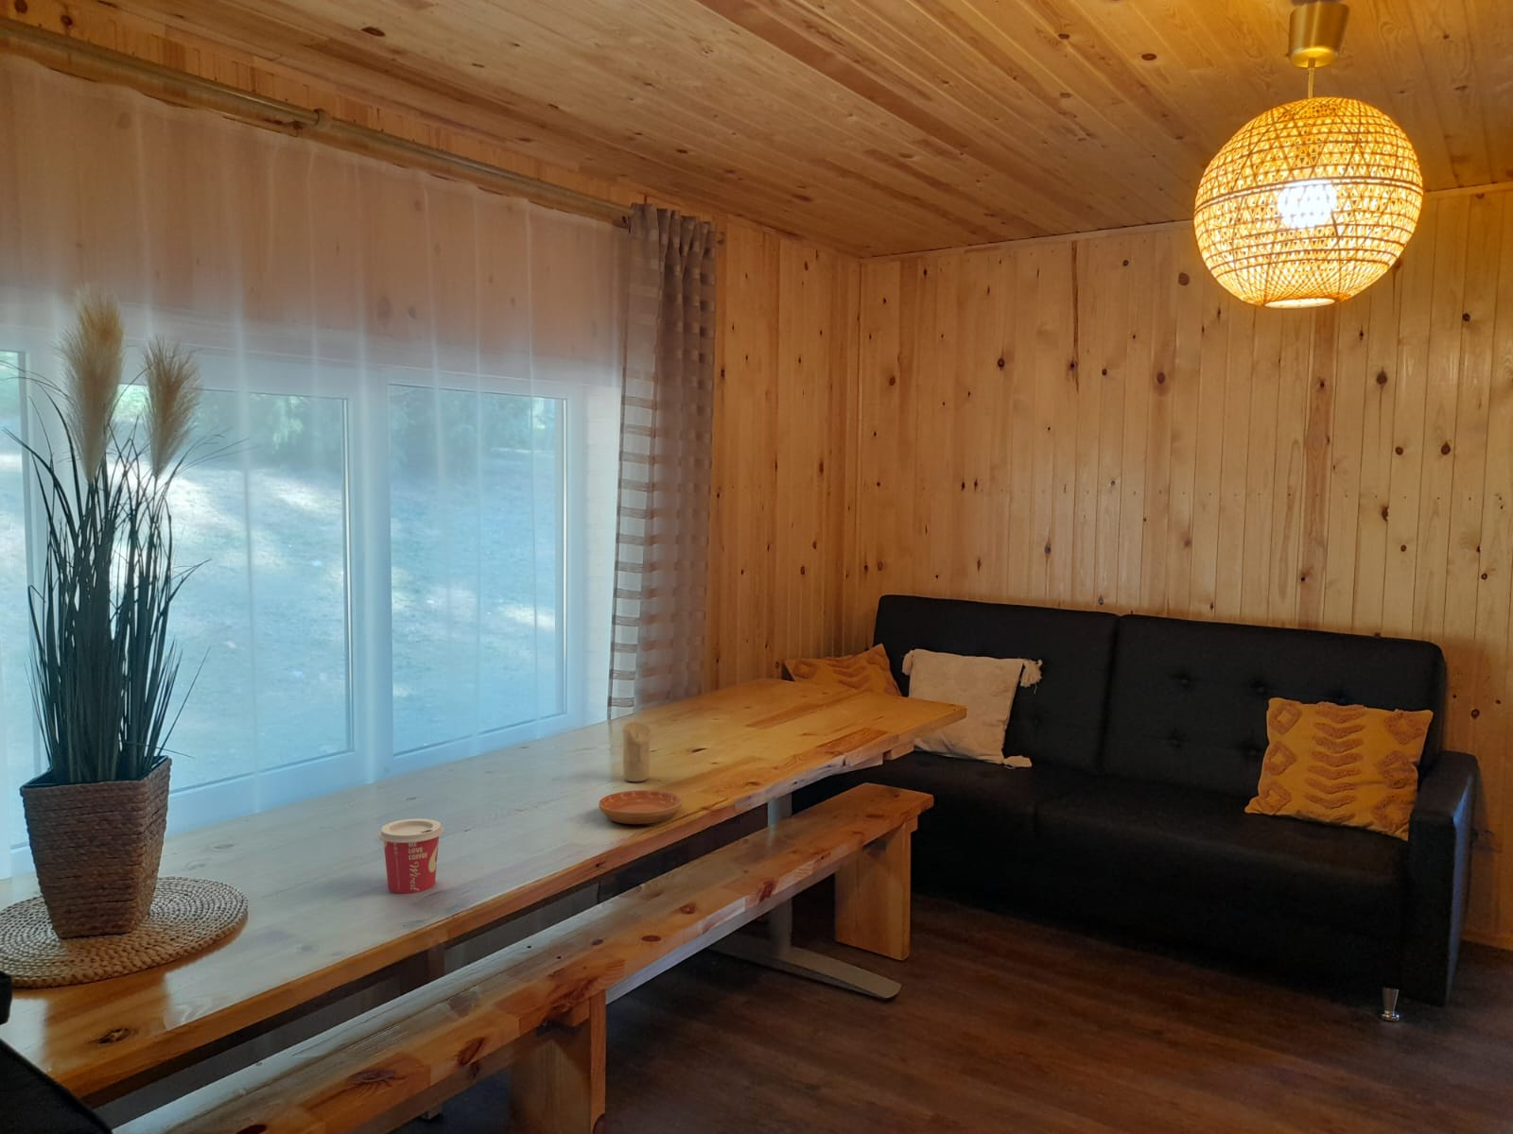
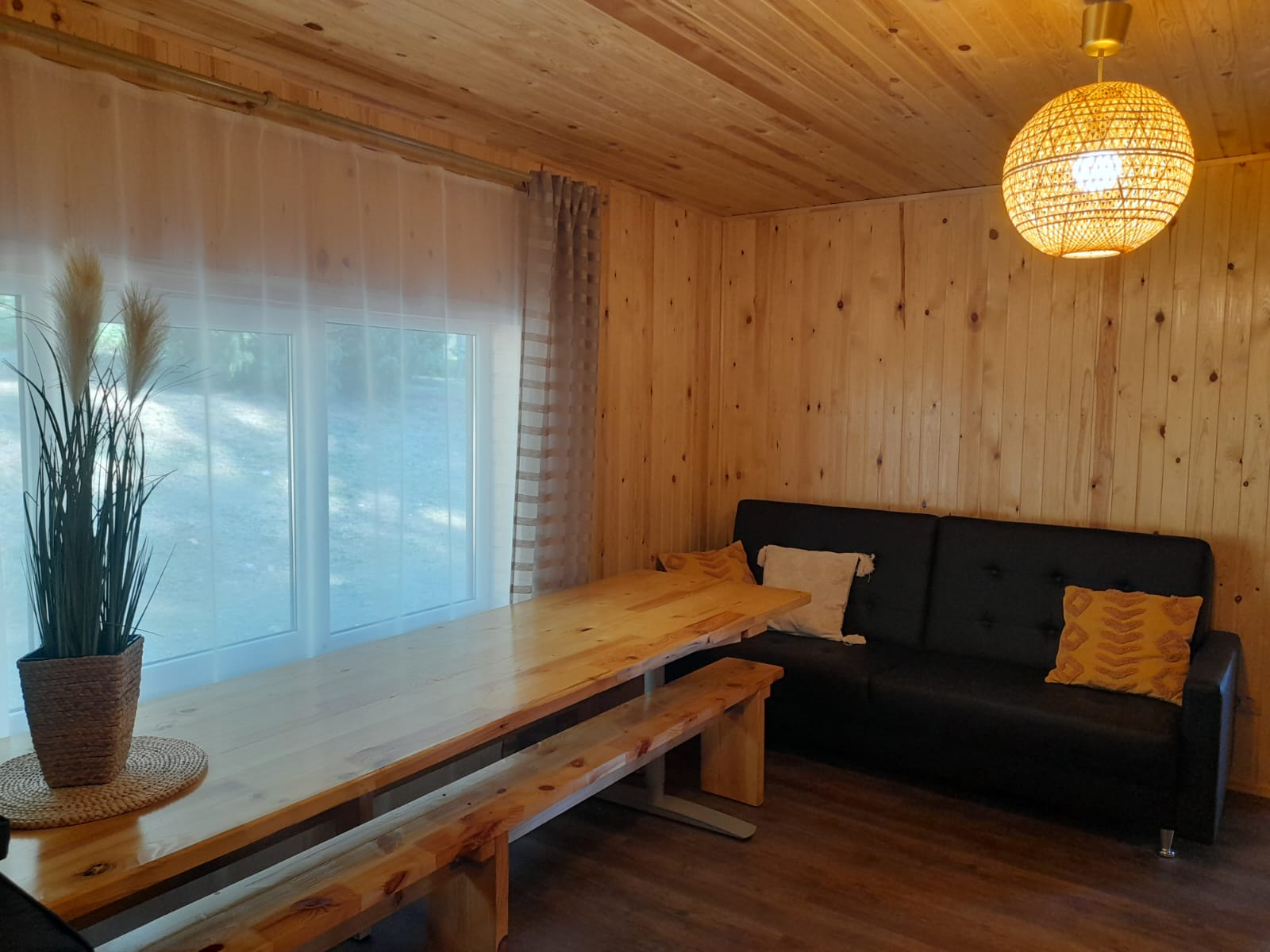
- candle [621,721,653,783]
- saucer [598,789,683,825]
- cup [378,817,444,893]
